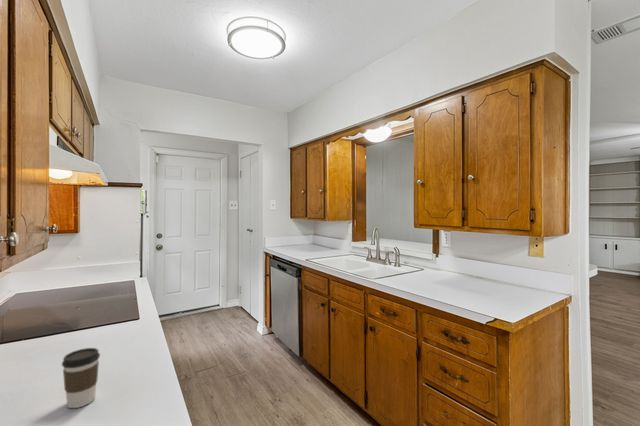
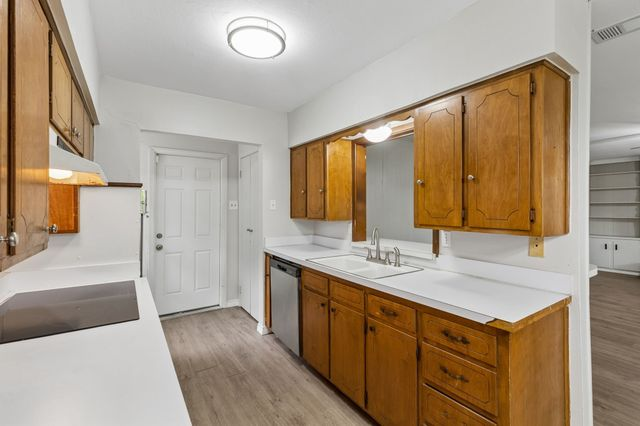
- coffee cup [61,347,101,409]
